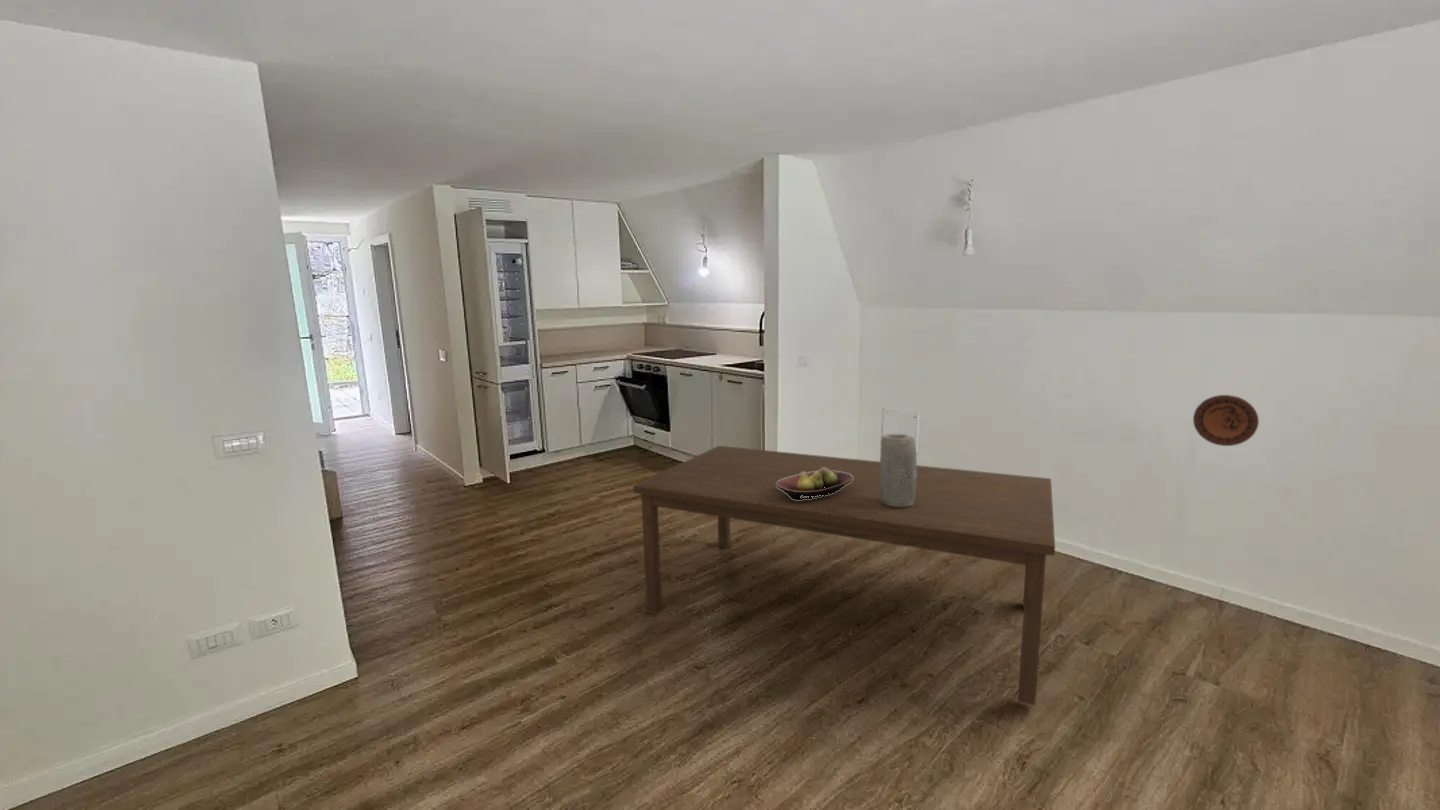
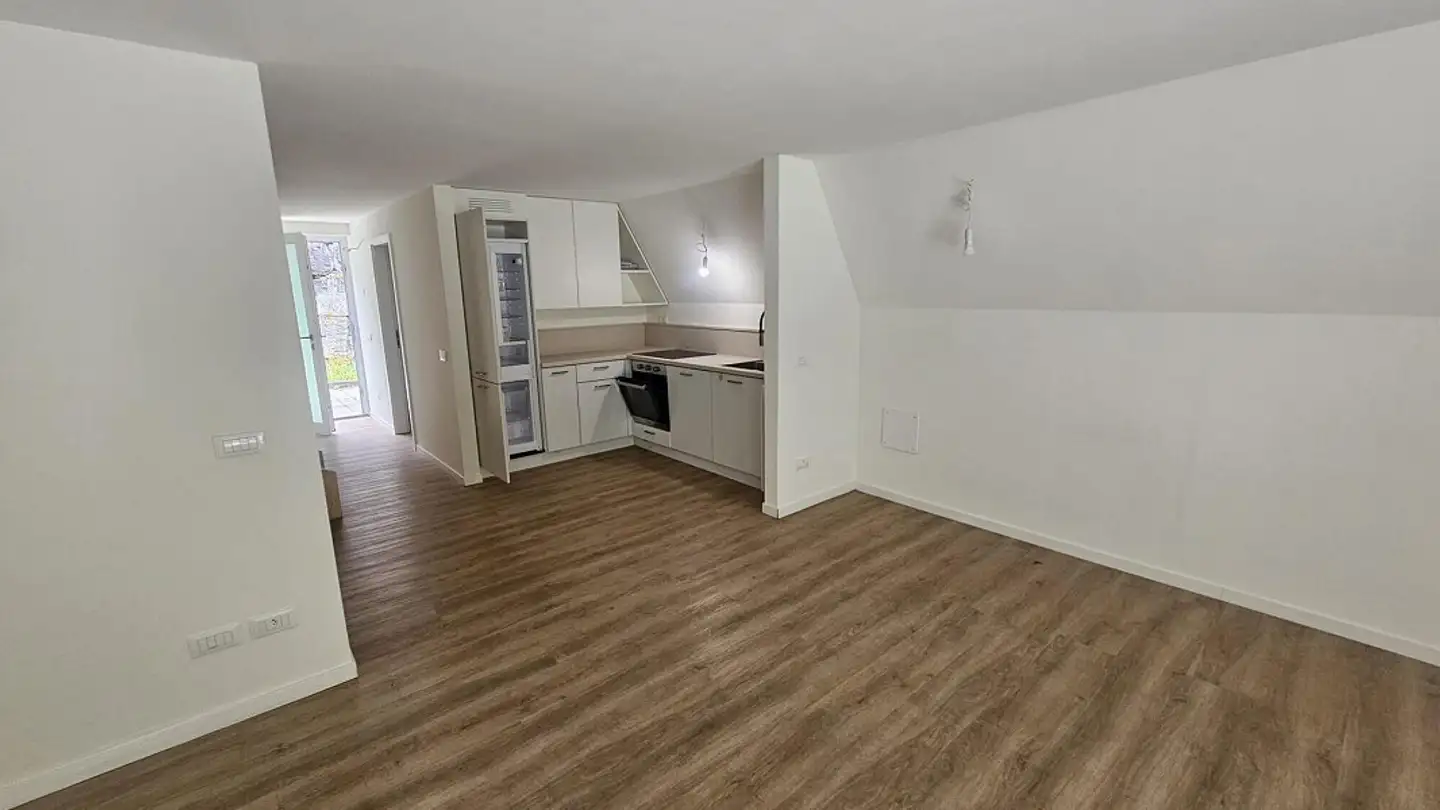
- dining table [633,445,1056,707]
- vase [879,433,918,508]
- fruit bowl [776,468,853,500]
- decorative plate [1192,394,1260,447]
